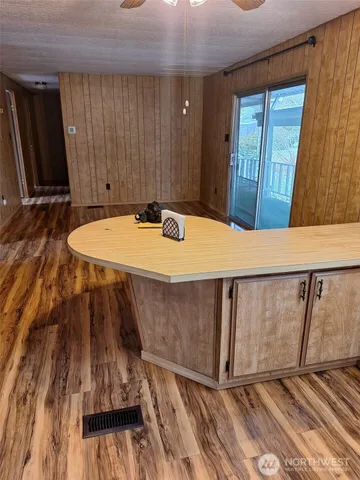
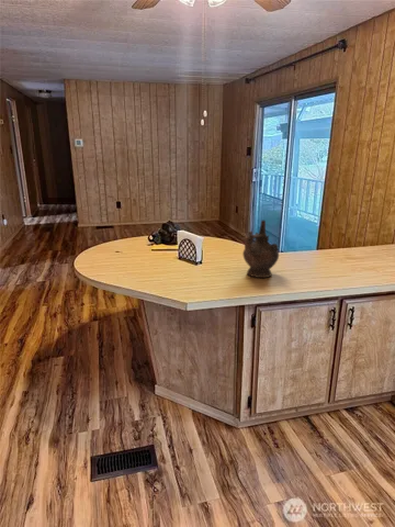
+ ceremonial vessel [241,220,280,279]
